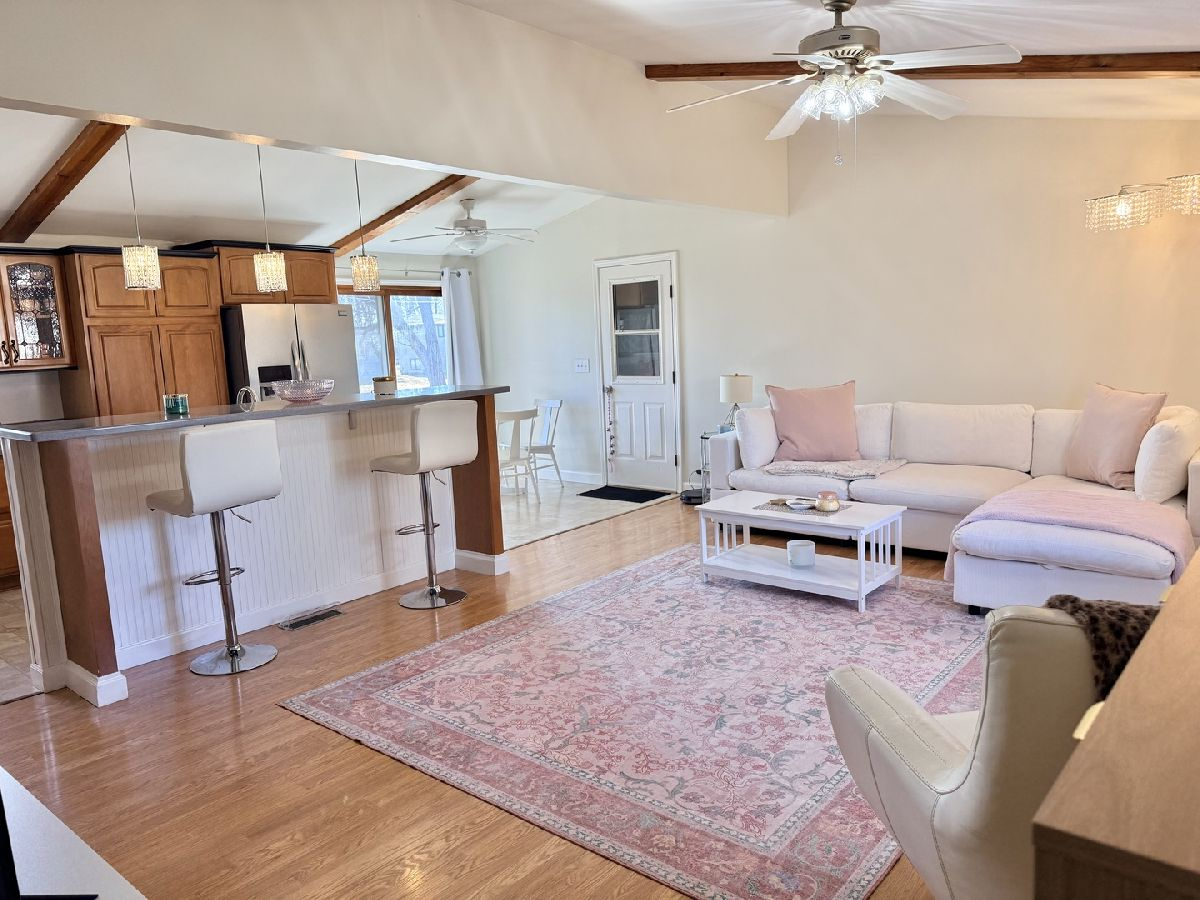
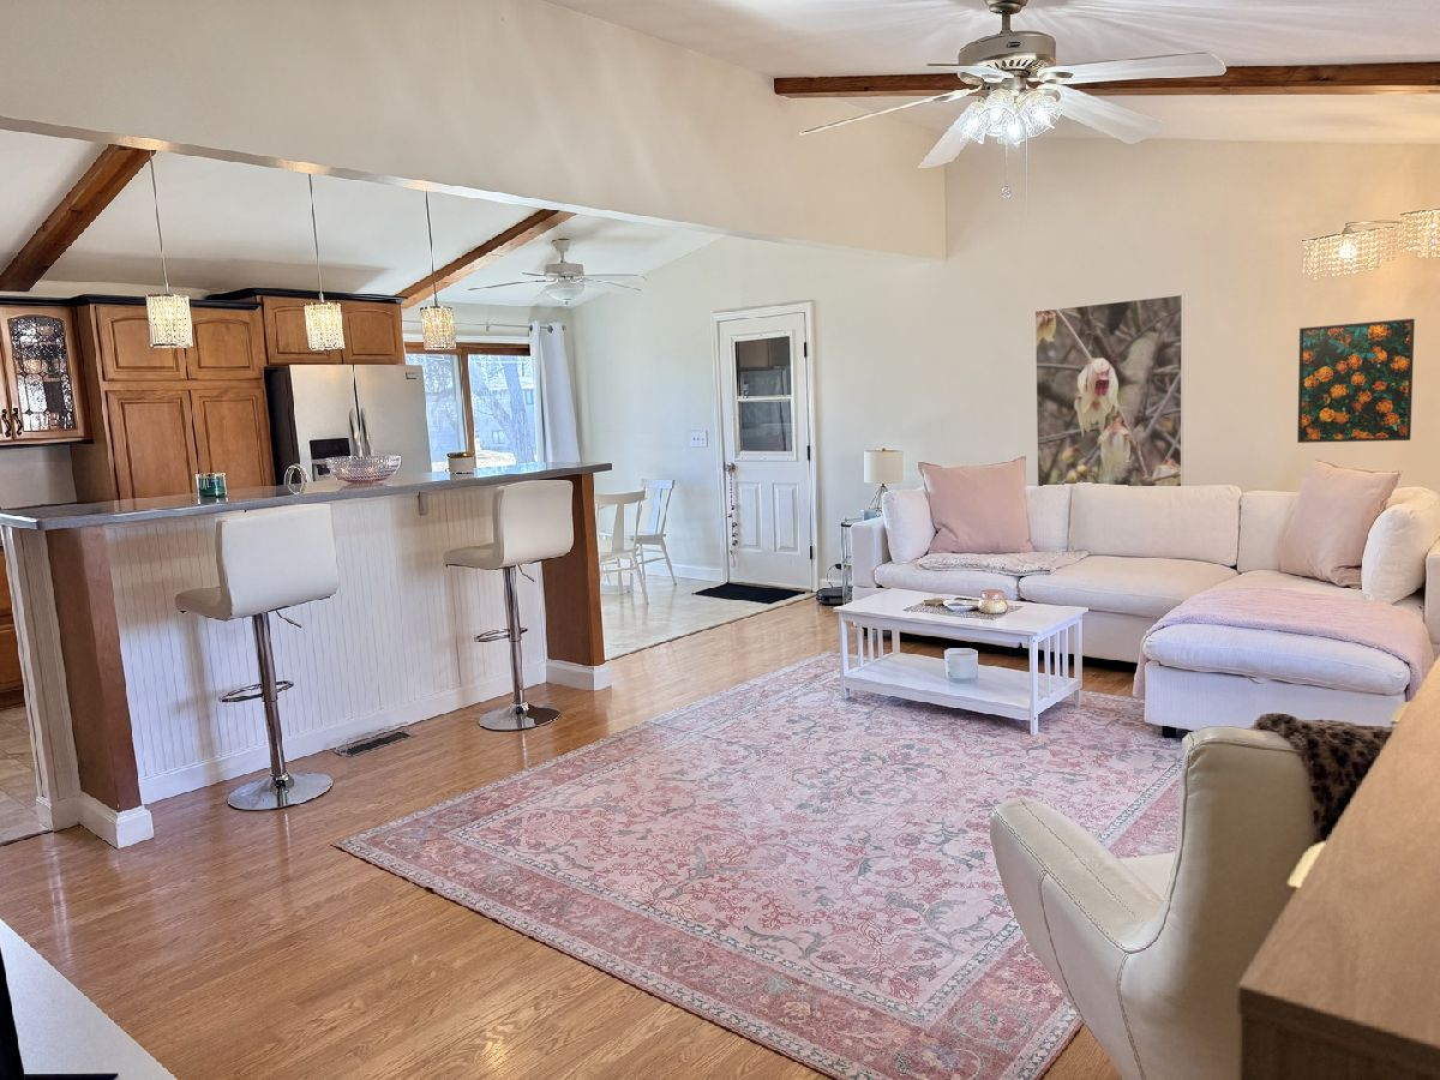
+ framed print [1034,293,1186,487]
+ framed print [1296,318,1416,444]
